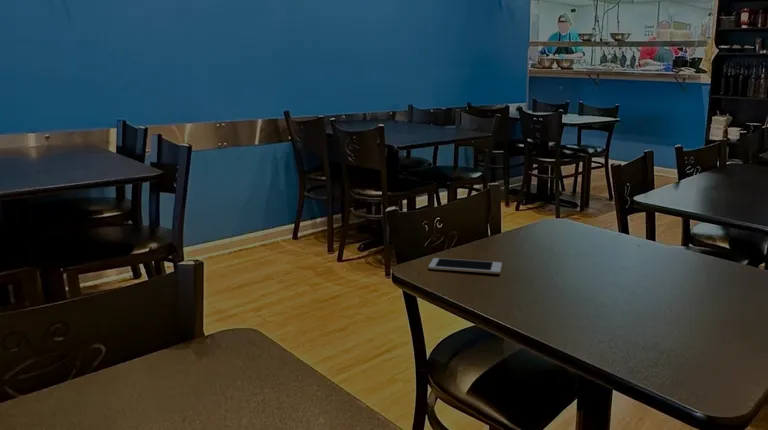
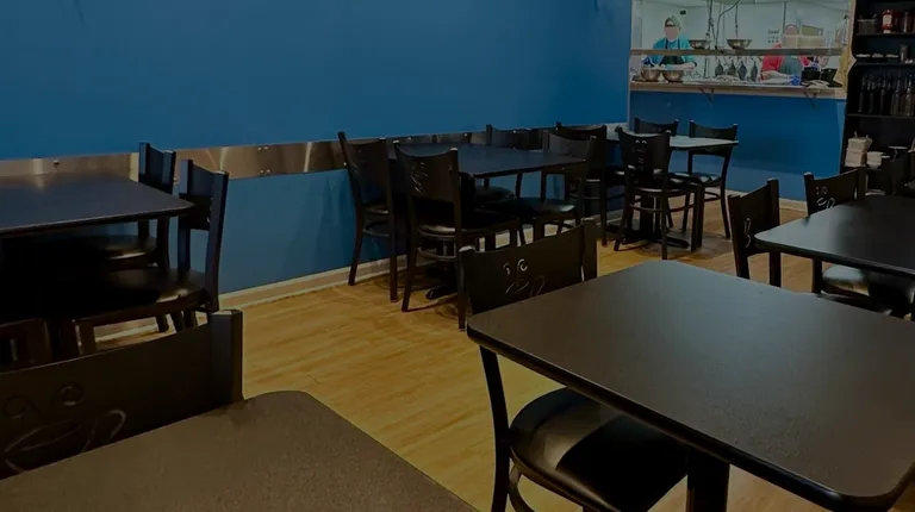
- cell phone [428,257,503,275]
